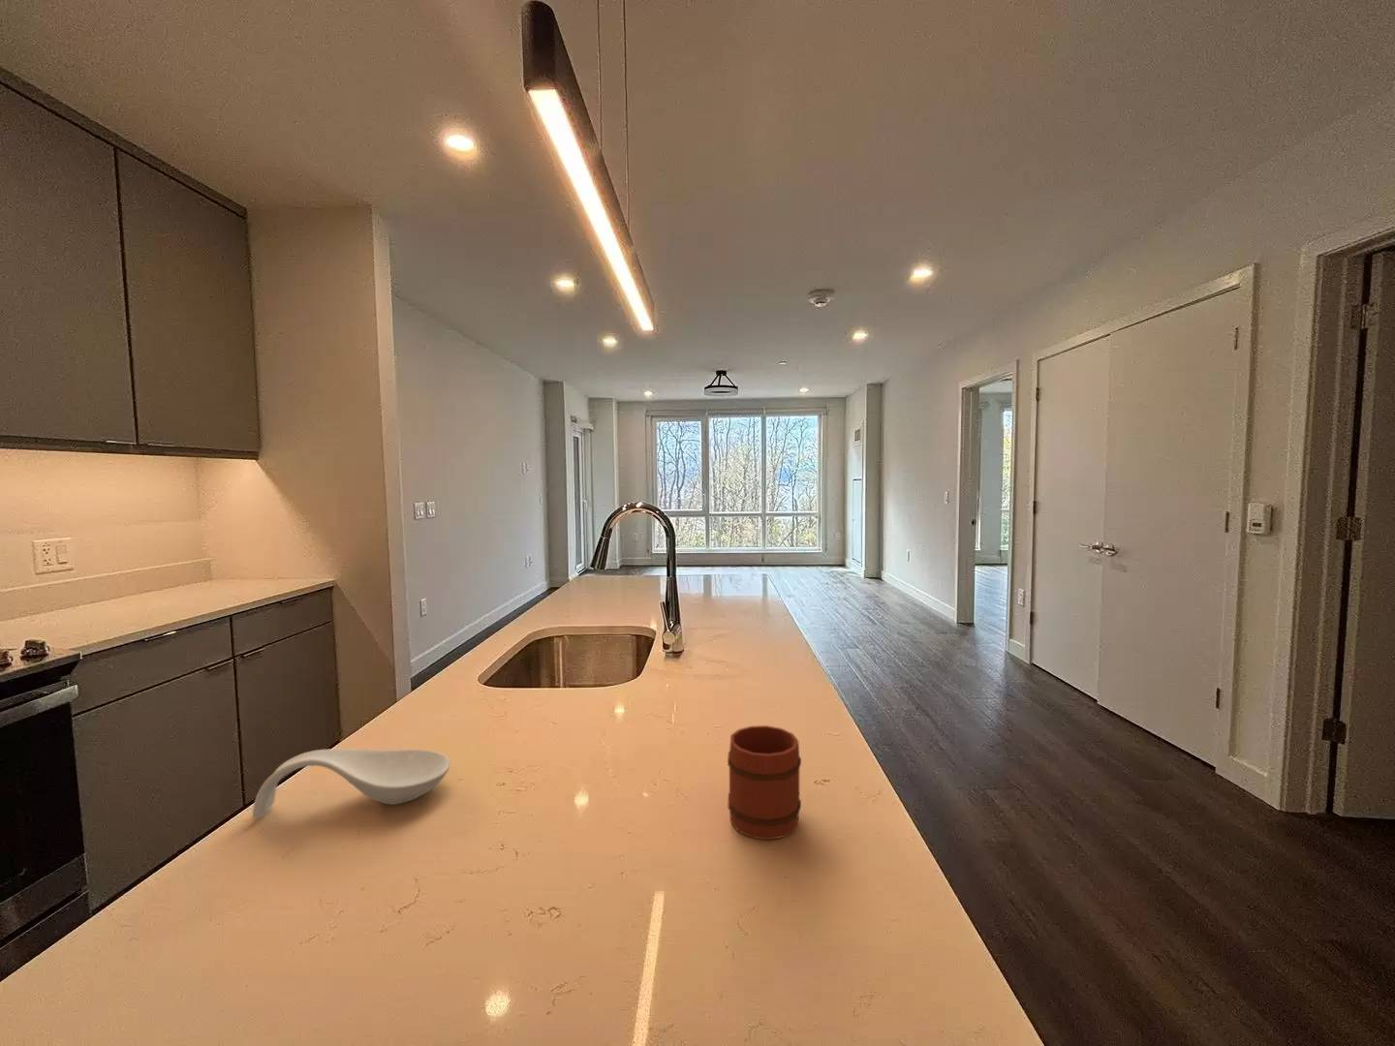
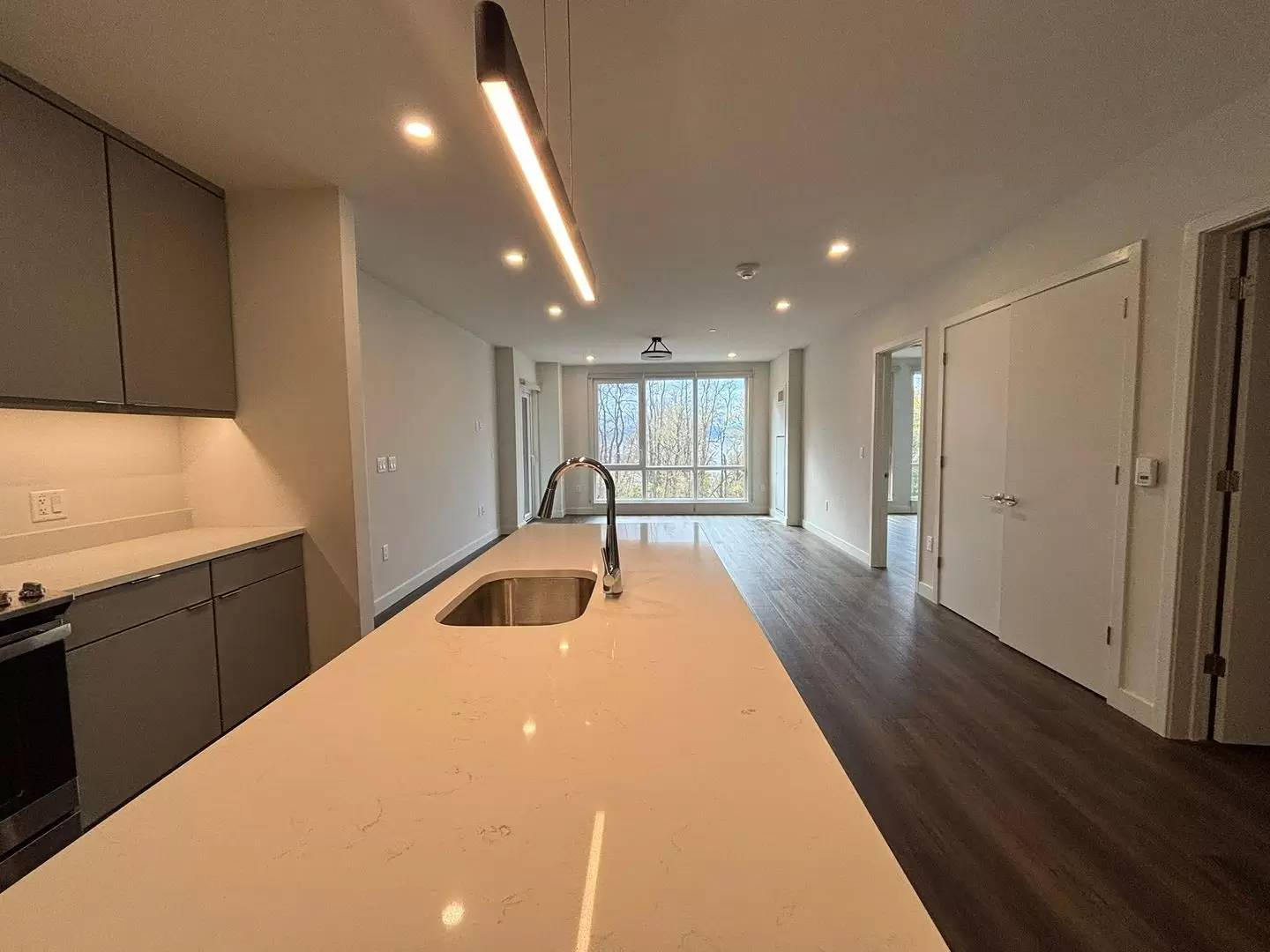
- mug [726,724,802,841]
- spoon rest [252,748,451,821]
